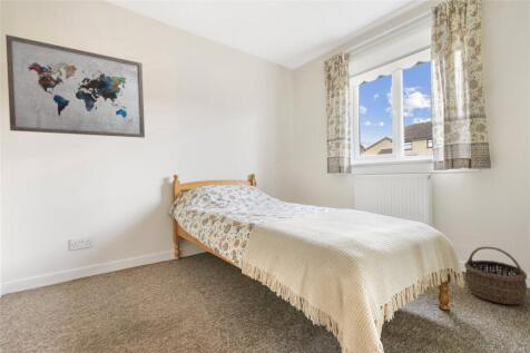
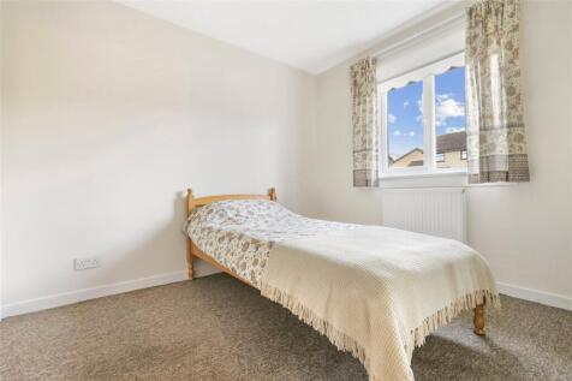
- wicker basket [463,245,528,305]
- wall art [4,33,146,139]
